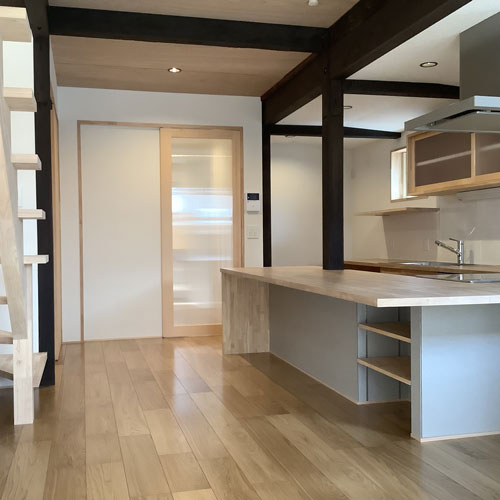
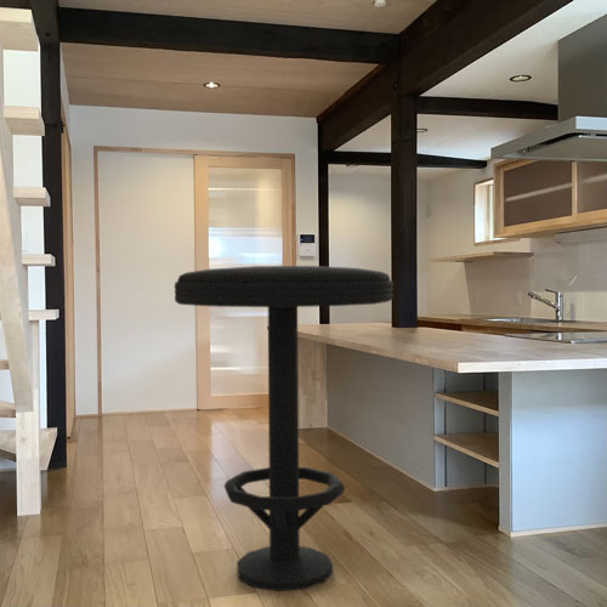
+ bar stool [174,265,395,592]
